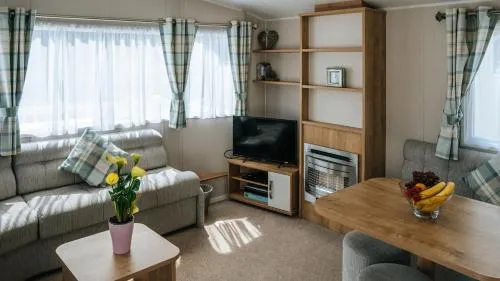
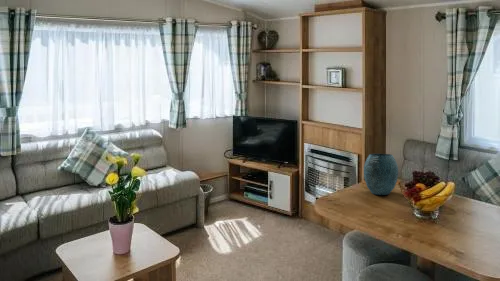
+ vase [363,153,399,196]
